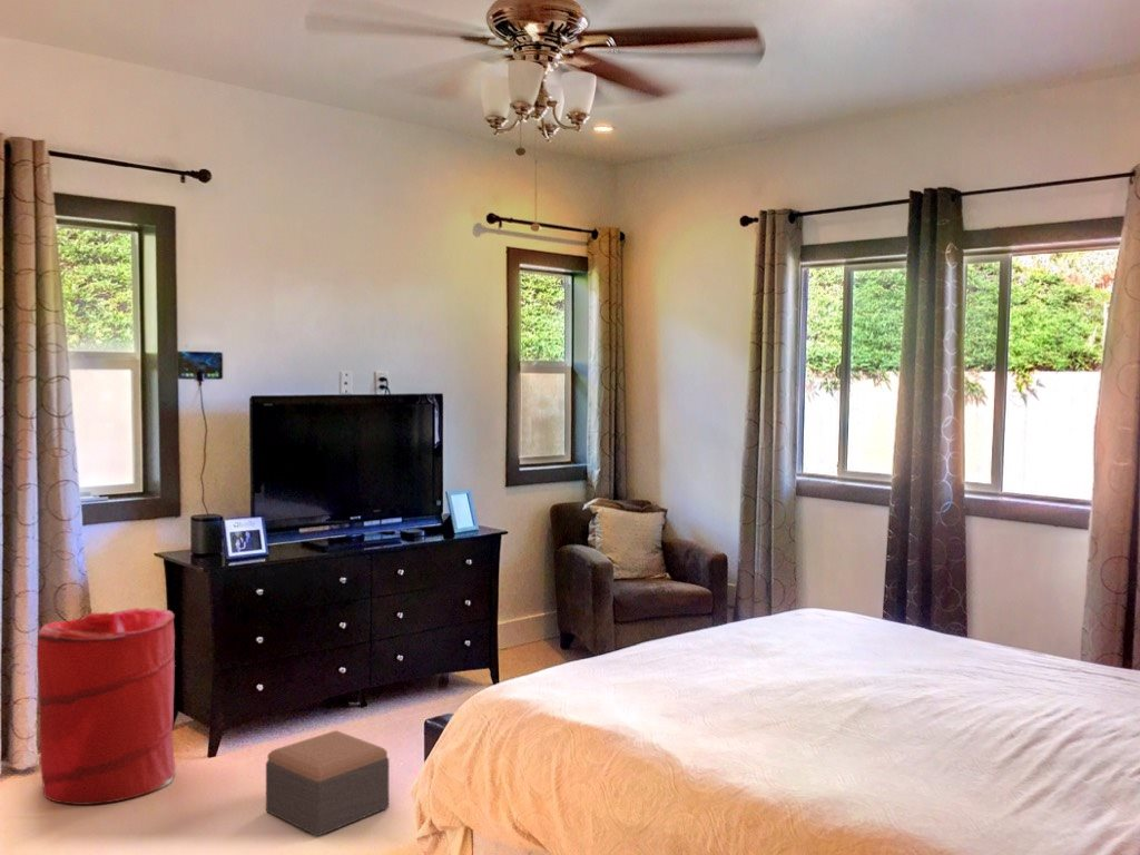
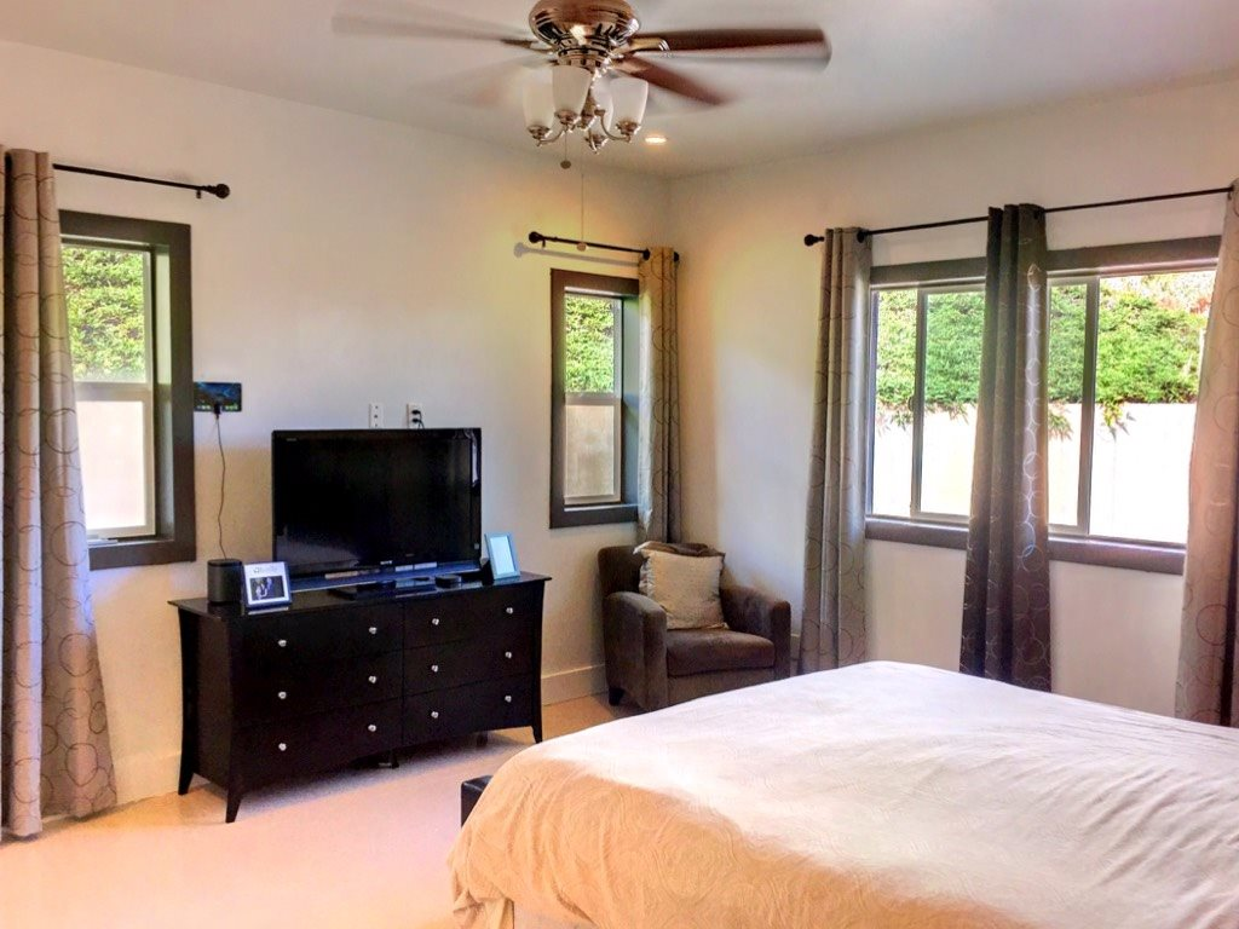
- footstool [265,729,390,837]
- laundry hamper [36,607,176,806]
